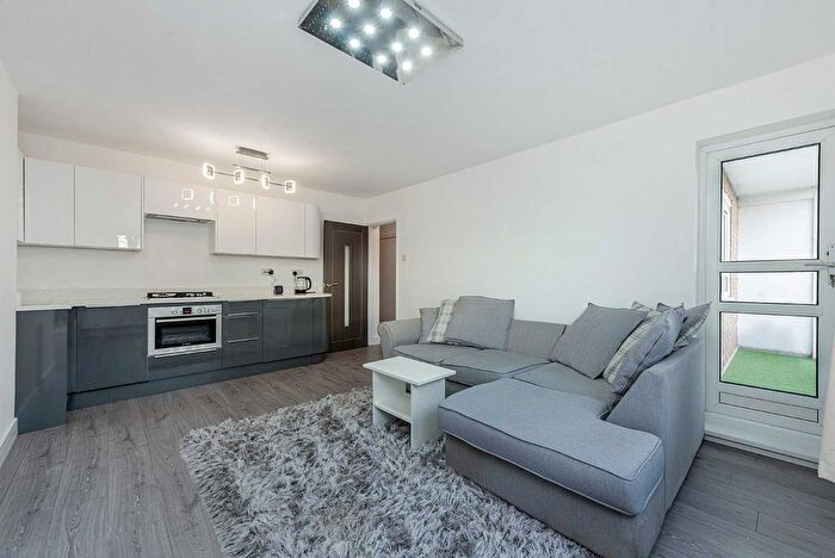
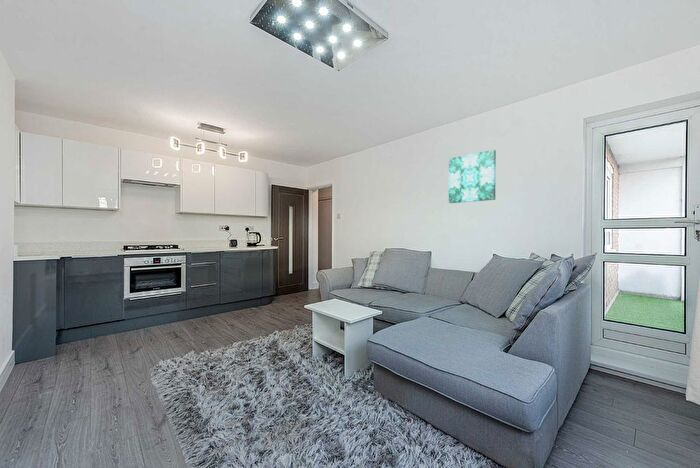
+ wall art [448,149,497,204]
